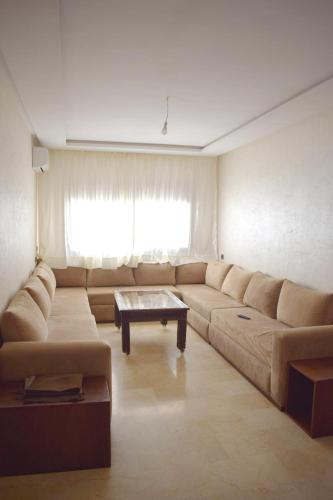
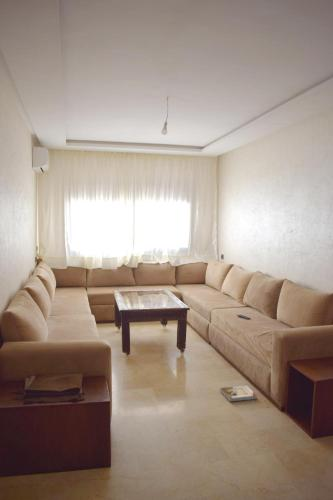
+ book [219,385,258,403]
